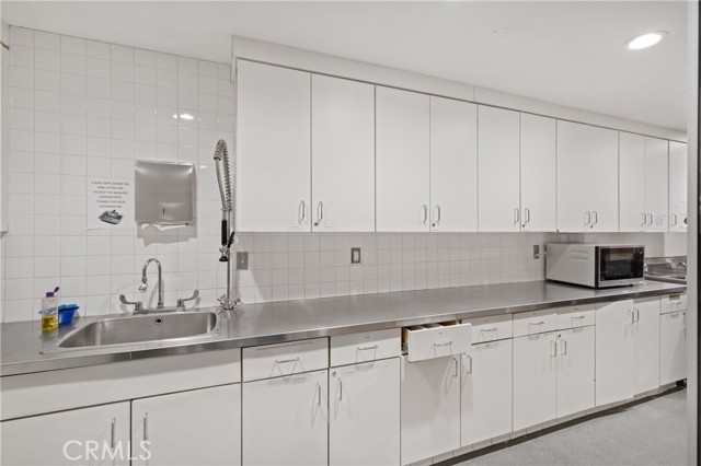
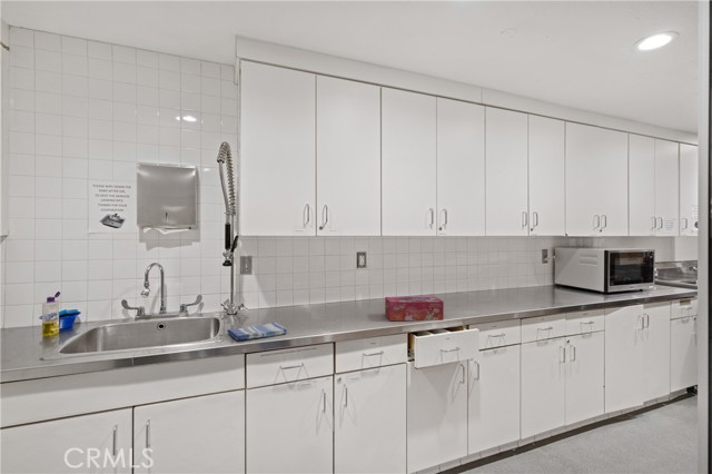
+ tissue box [384,296,445,322]
+ dish towel [226,322,288,342]
